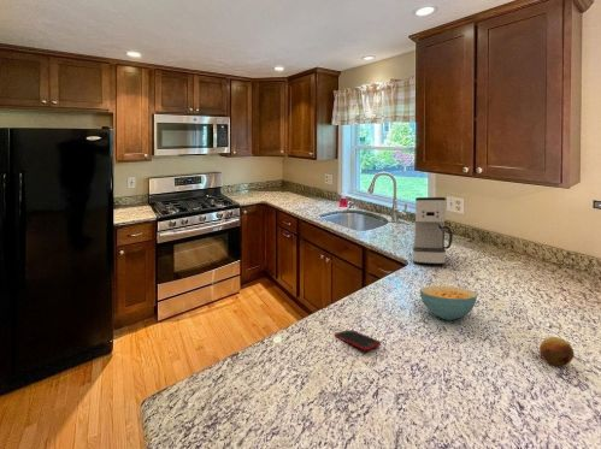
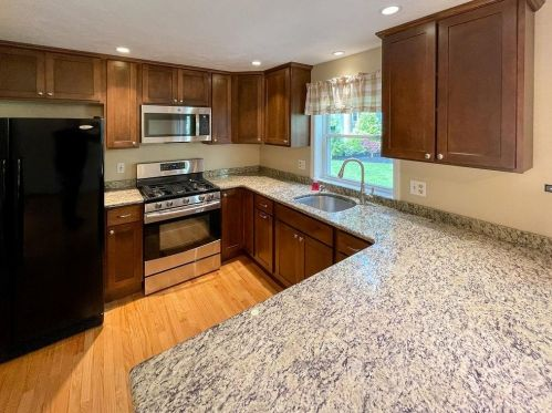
- cereal bowl [419,285,478,321]
- fruit [538,336,576,367]
- coffee maker [412,196,454,265]
- cell phone [334,329,382,351]
